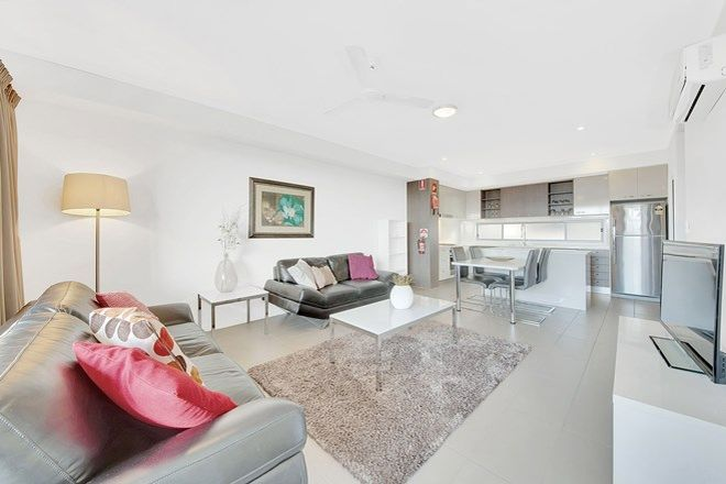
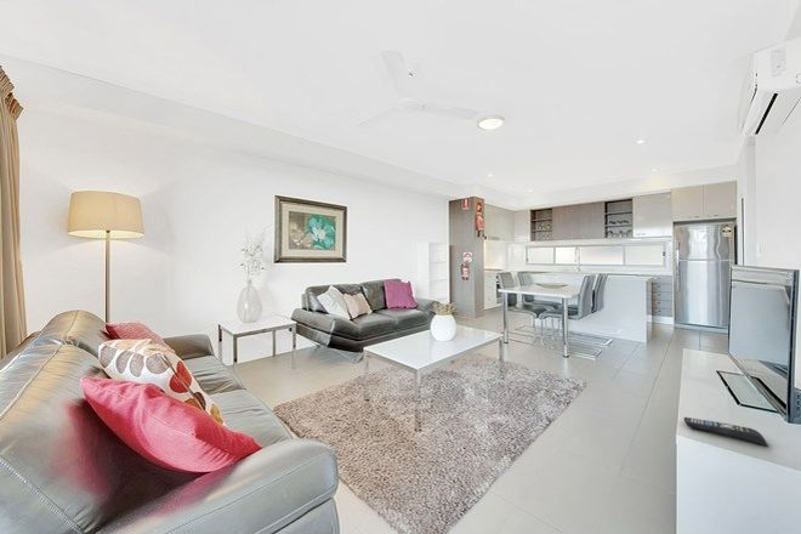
+ remote control [683,416,768,447]
